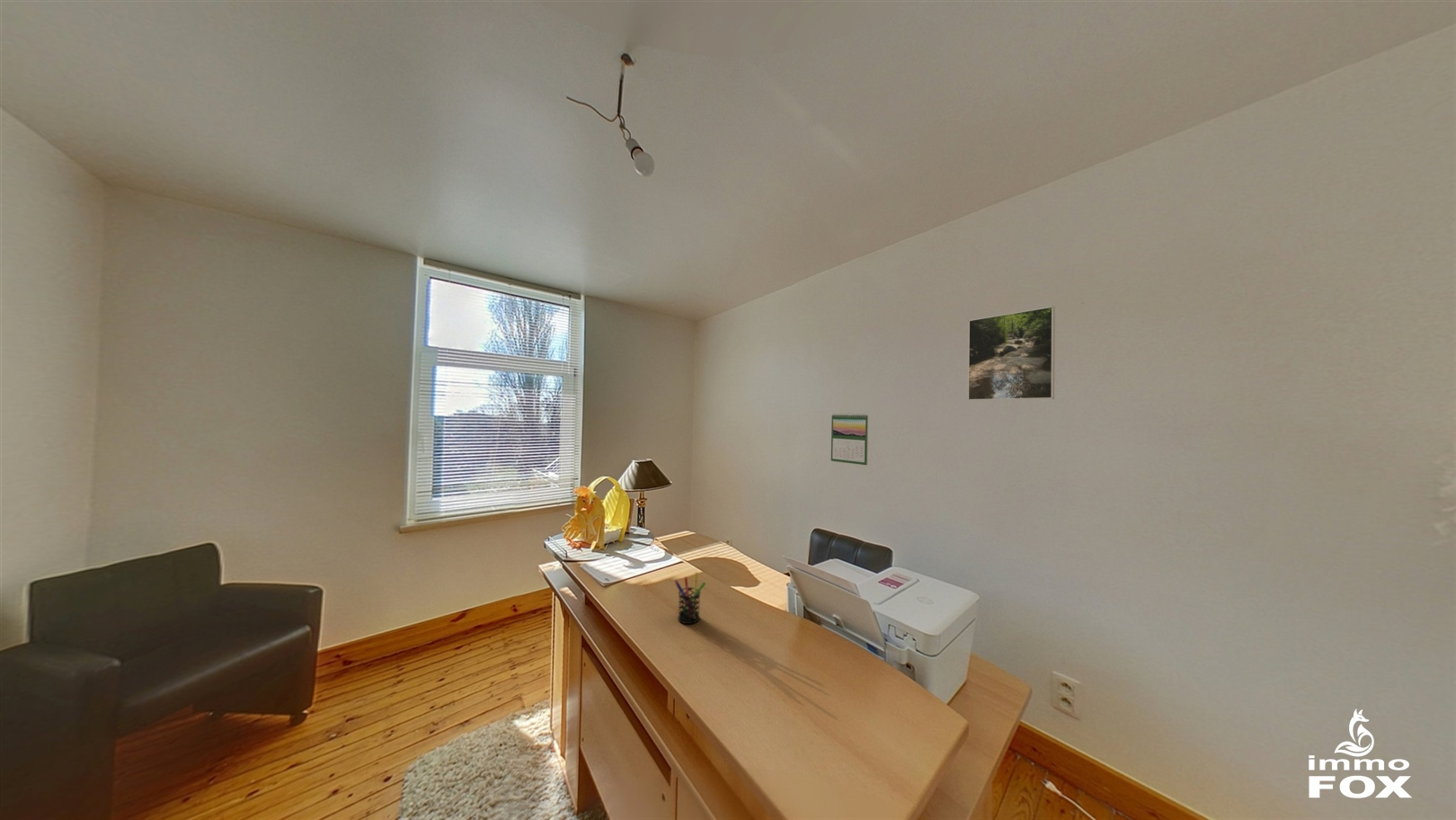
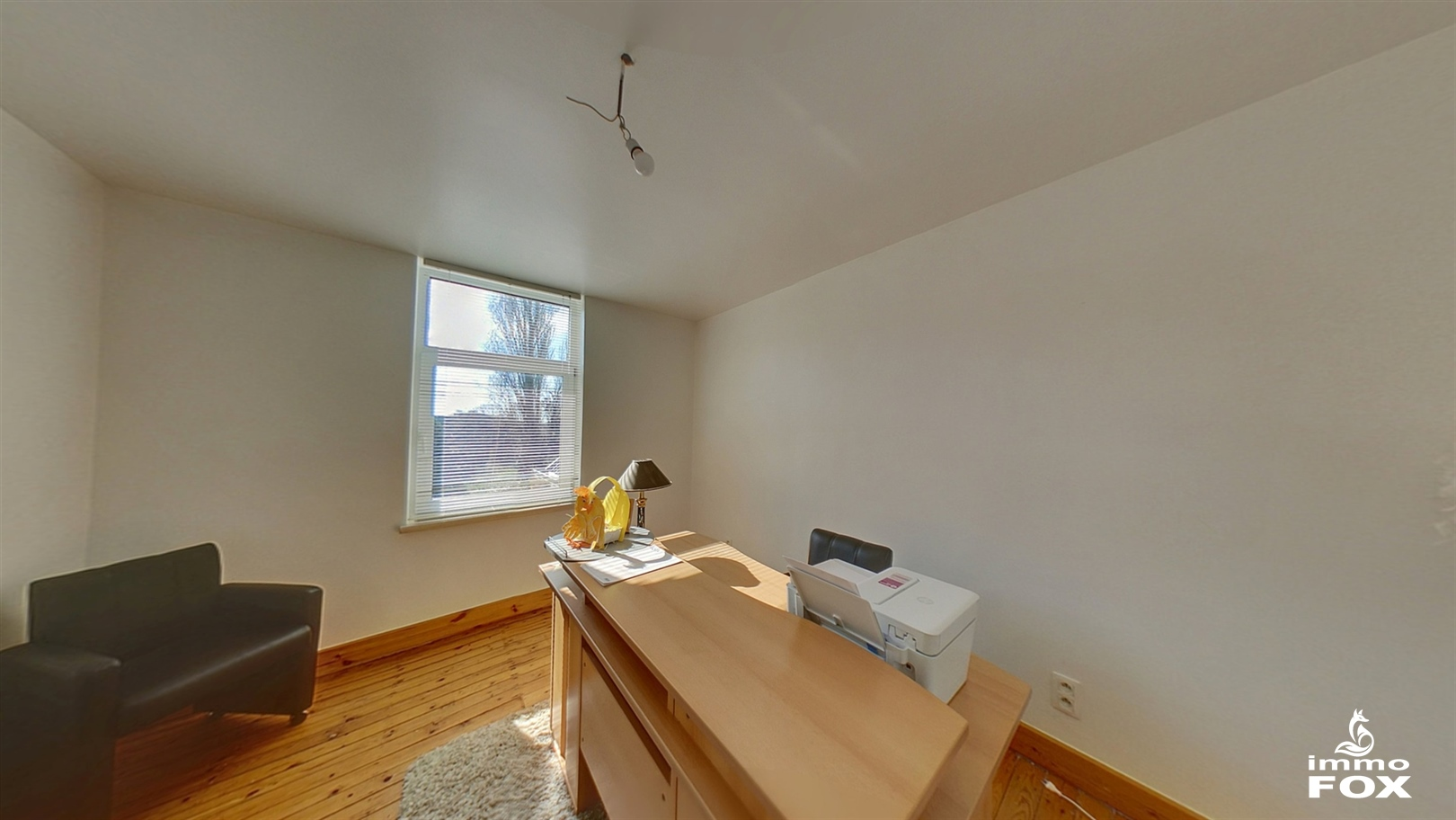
- calendar [830,413,869,466]
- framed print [967,305,1056,401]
- pen holder [674,572,706,625]
